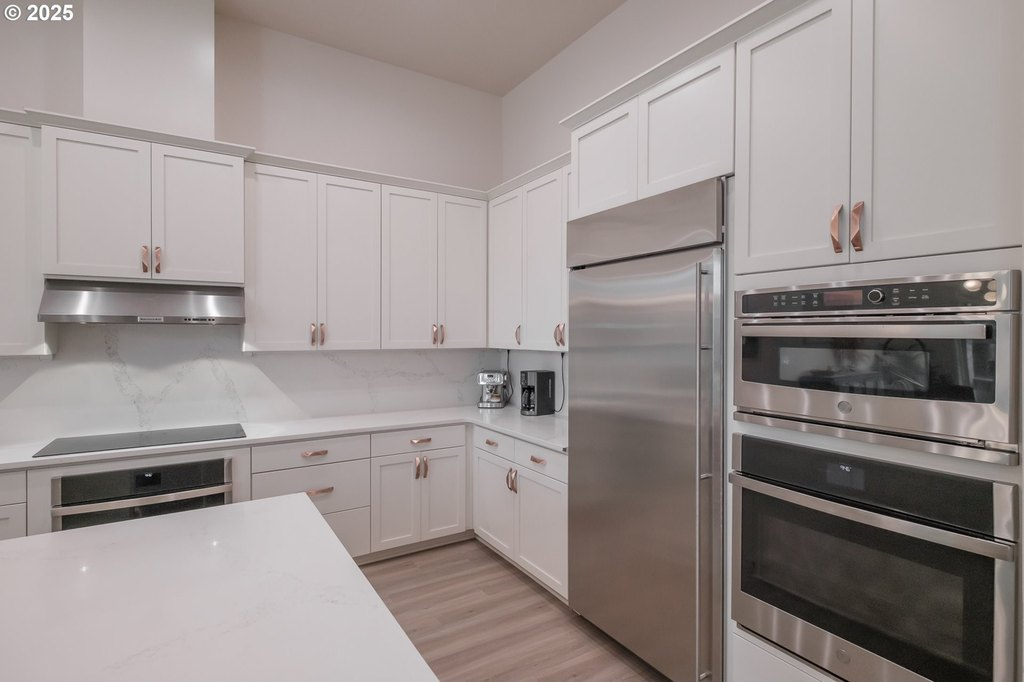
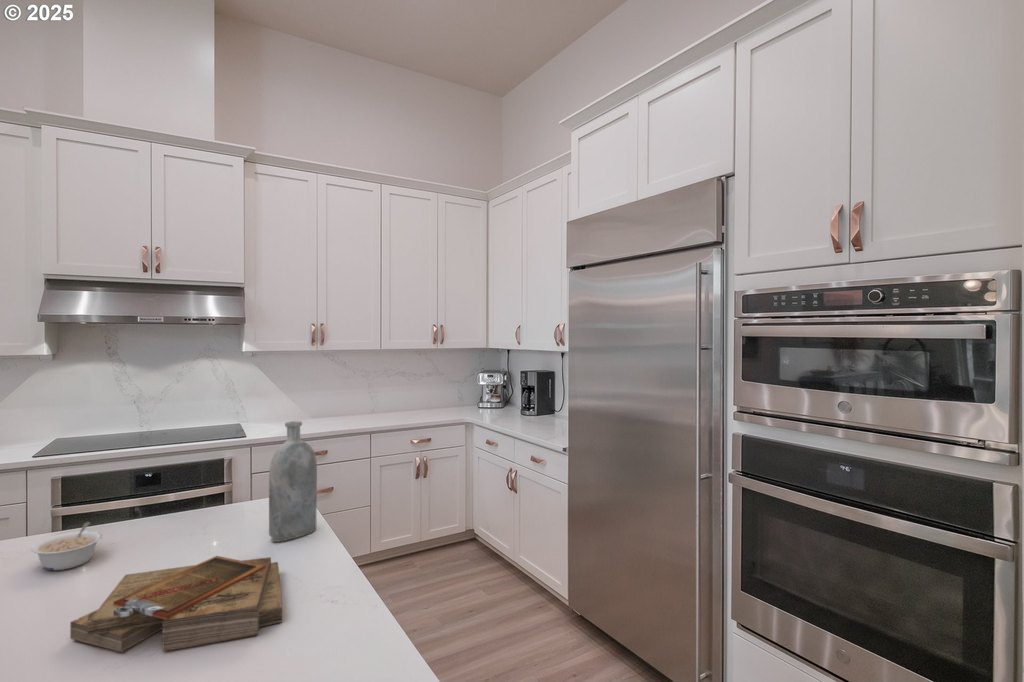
+ clipboard [69,555,283,653]
+ legume [30,521,103,571]
+ bottle [268,420,318,543]
